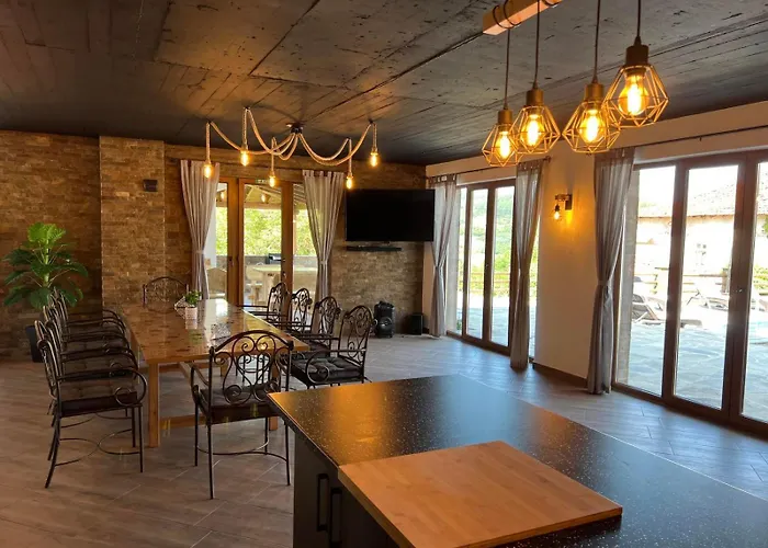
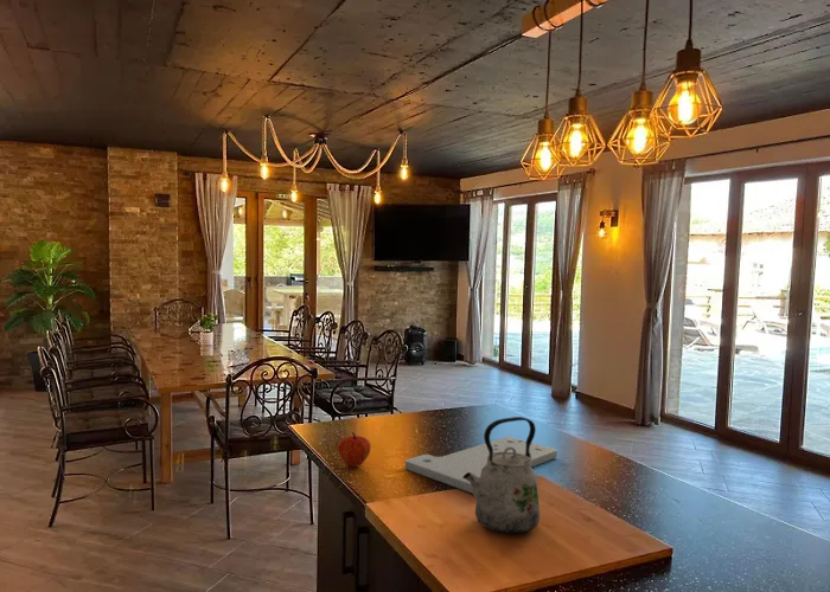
+ cutting board [404,436,558,495]
+ fruit [337,431,372,469]
+ kettle [464,416,541,535]
